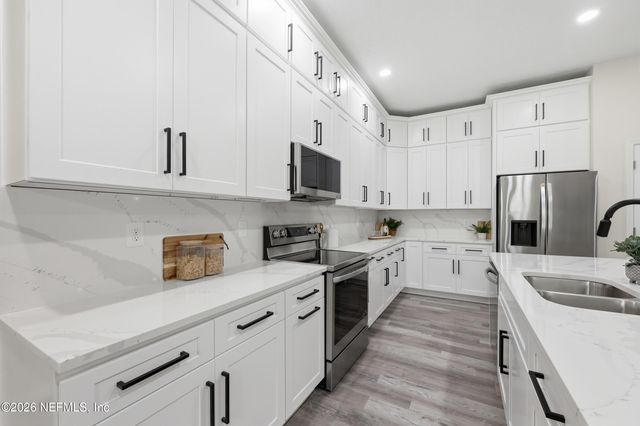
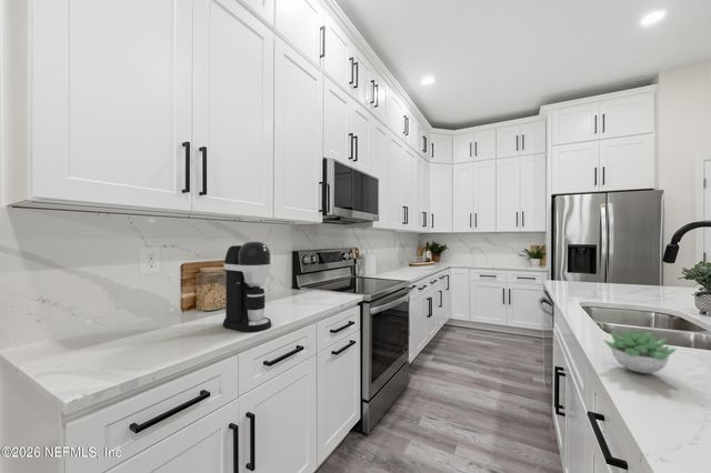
+ succulent plant [602,328,678,374]
+ coffee maker [222,240,272,333]
